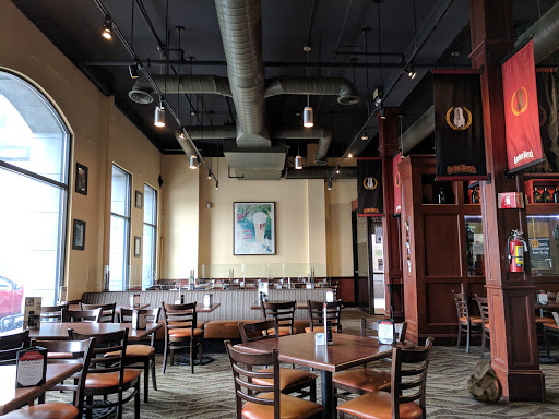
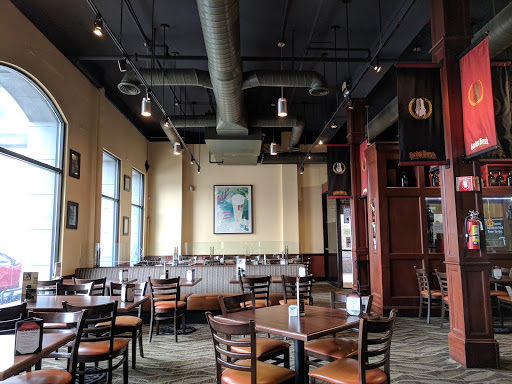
- backpack [465,358,504,404]
